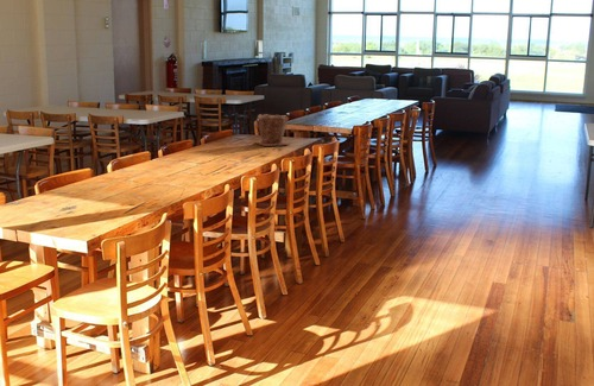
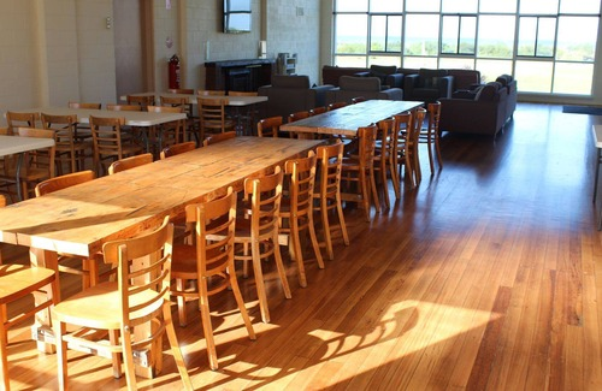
- plant pot [254,113,291,147]
